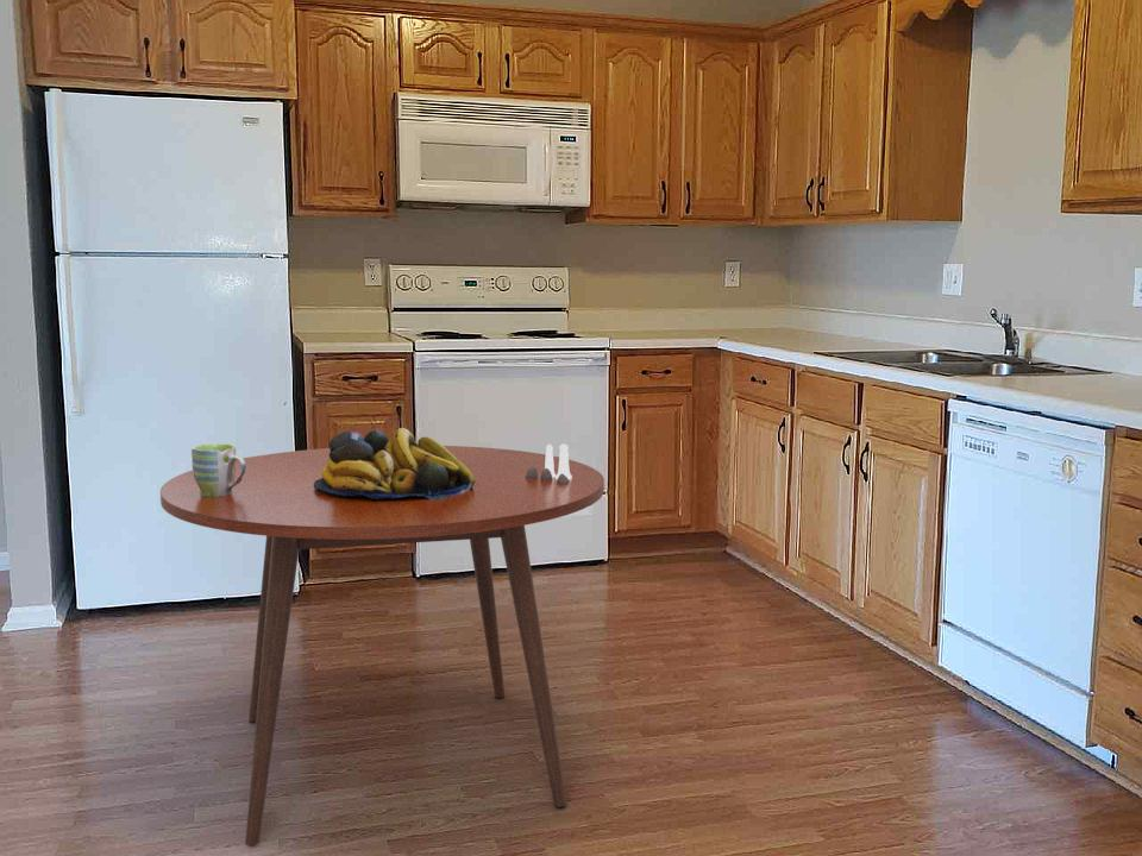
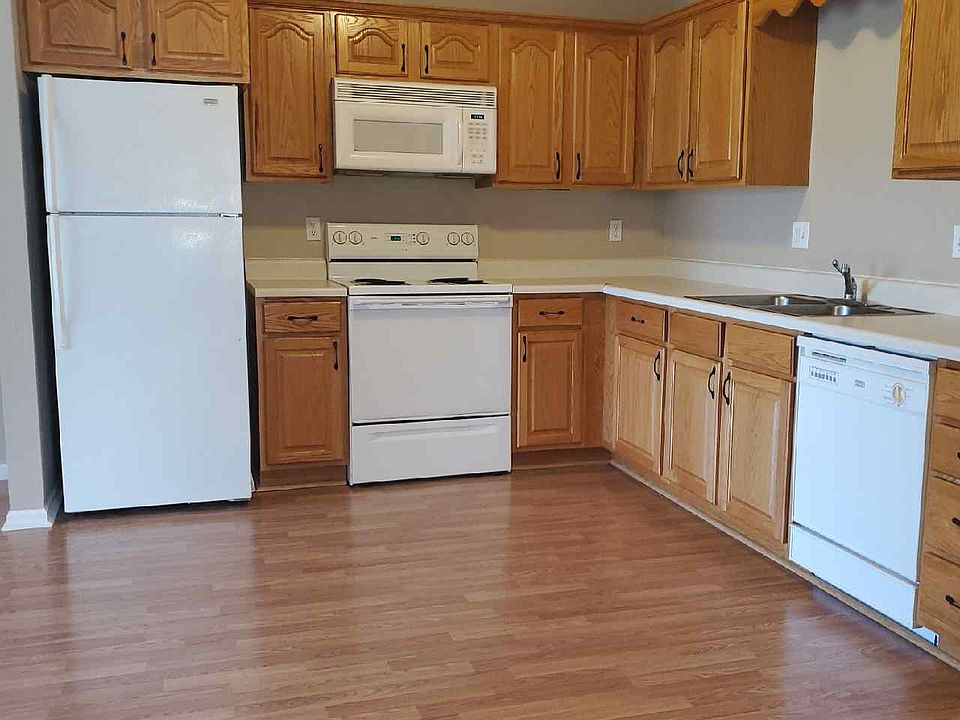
- dining table [159,445,605,848]
- fruit bowl [314,427,475,499]
- salt and pepper shaker set [526,443,572,484]
- mug [190,443,246,497]
